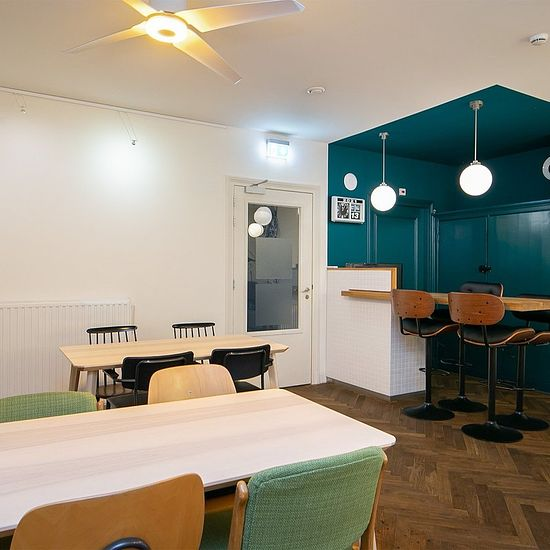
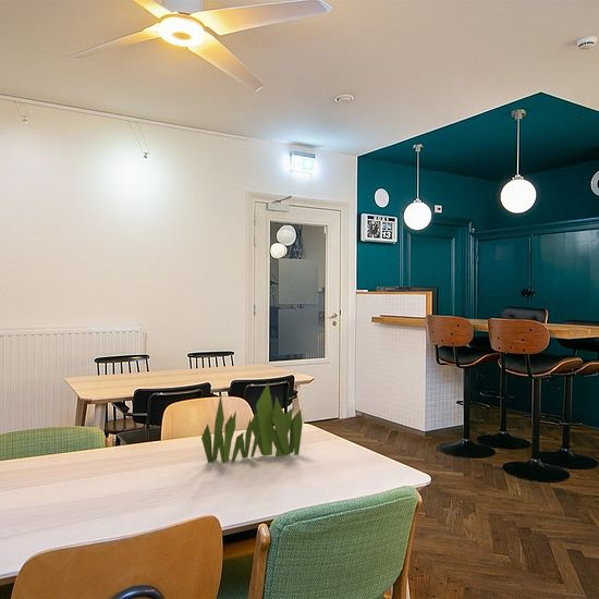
+ plant [200,382,304,464]
